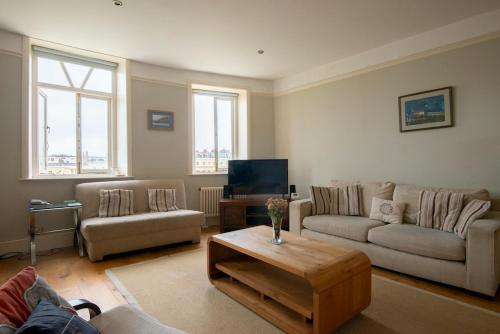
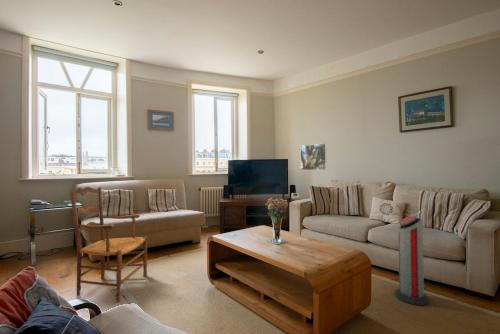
+ air purifier [394,215,430,306]
+ armchair [69,186,148,302]
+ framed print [299,142,328,171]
